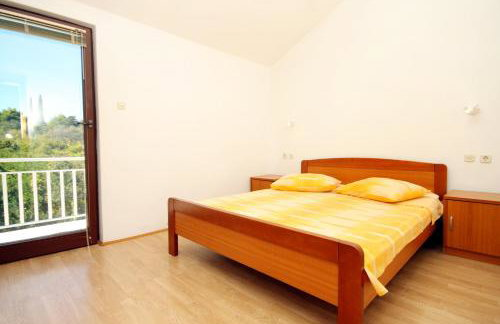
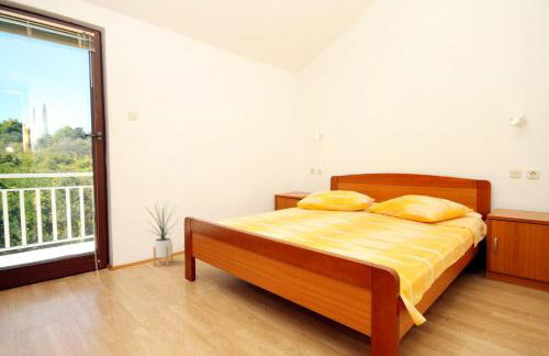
+ house plant [146,200,182,267]
